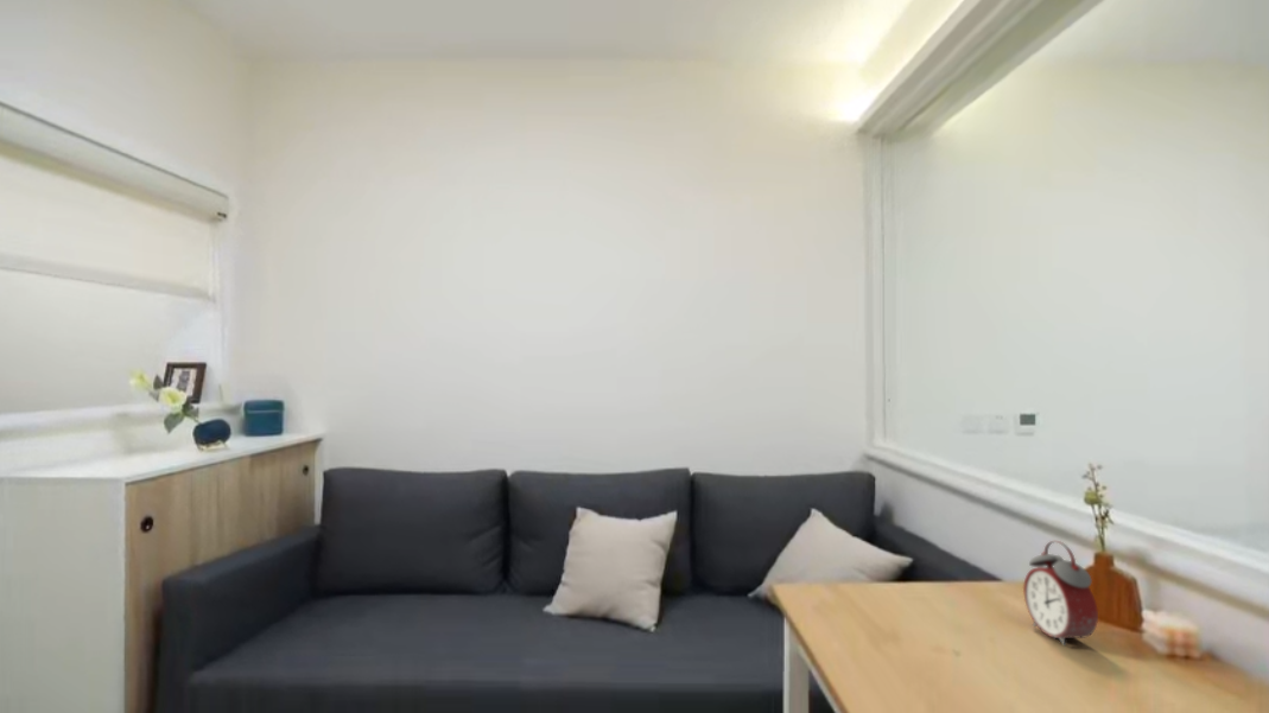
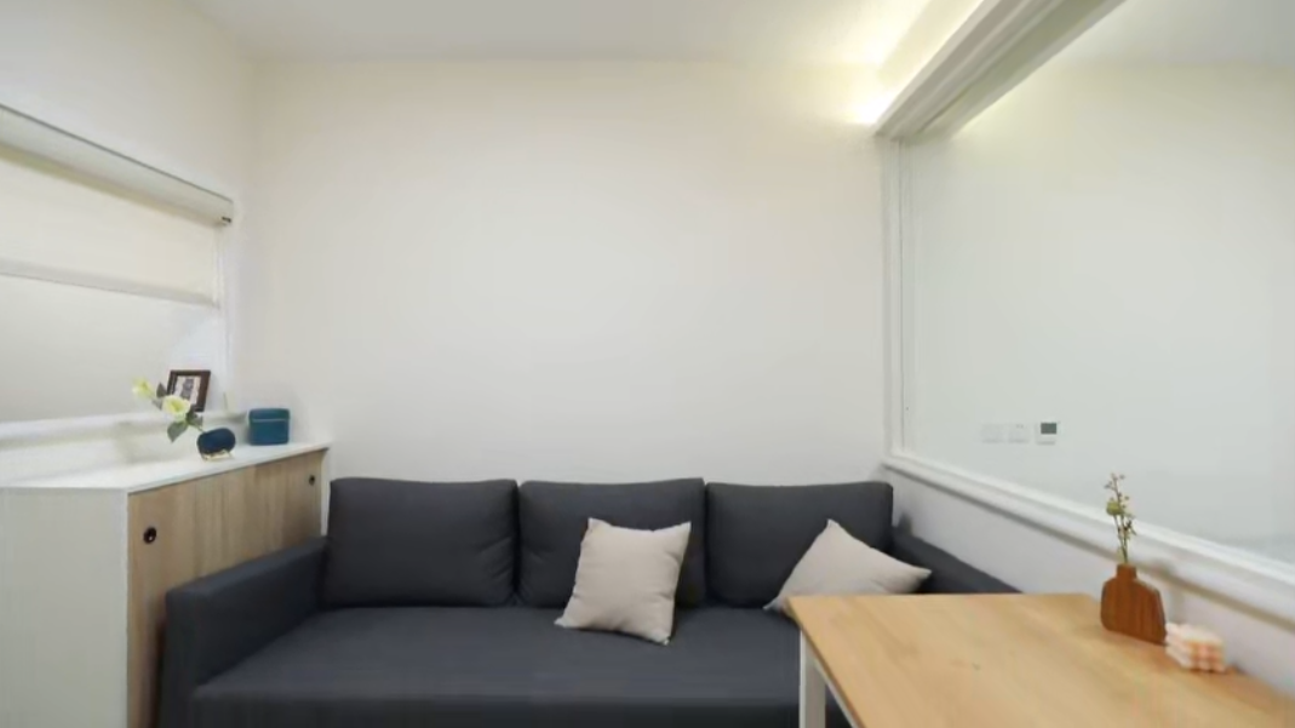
- alarm clock [1022,540,1099,647]
